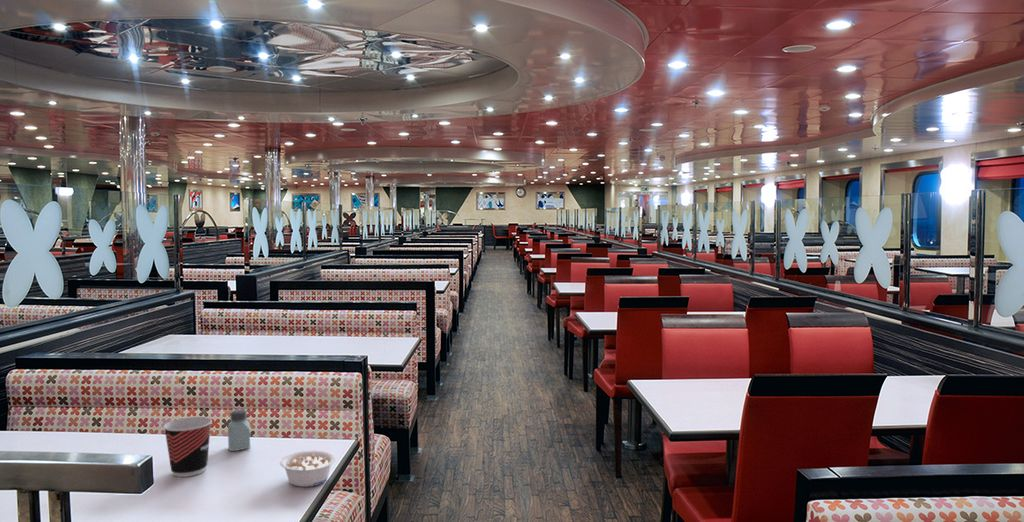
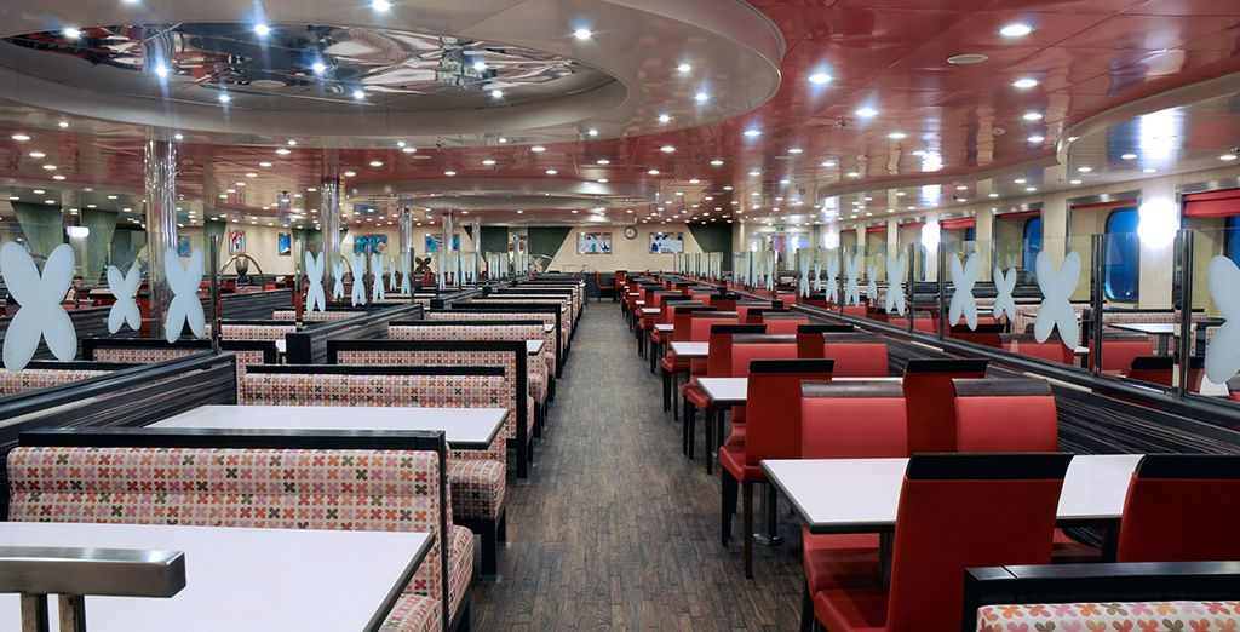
- cup [162,416,213,478]
- saltshaker [227,408,251,452]
- legume [279,449,337,488]
